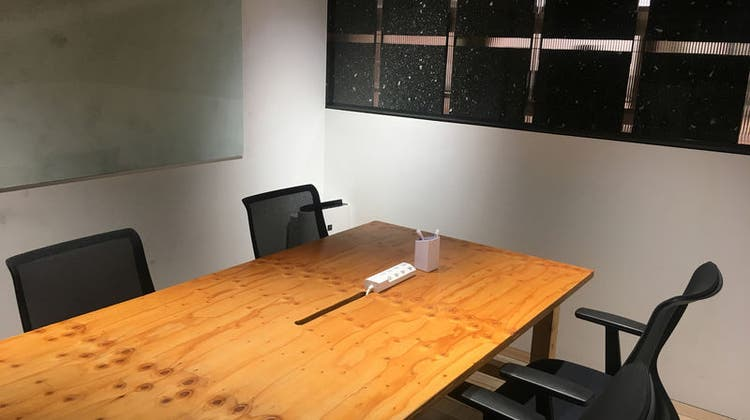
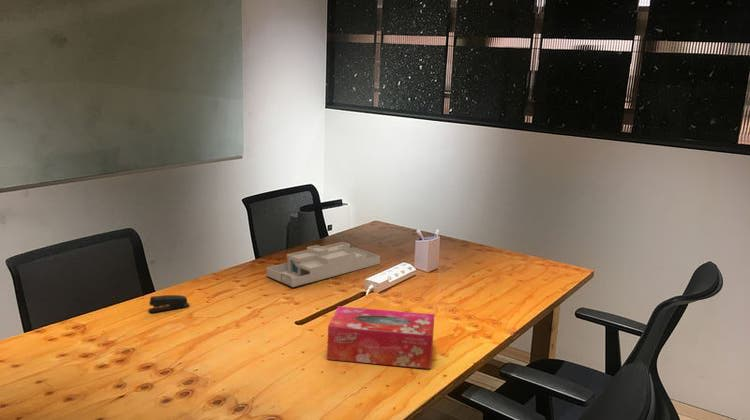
+ tissue box [326,305,436,370]
+ desk organizer [266,241,381,288]
+ stapler [148,294,190,313]
